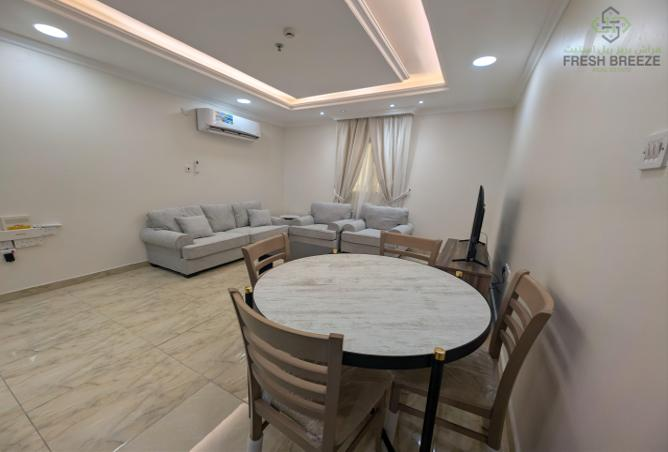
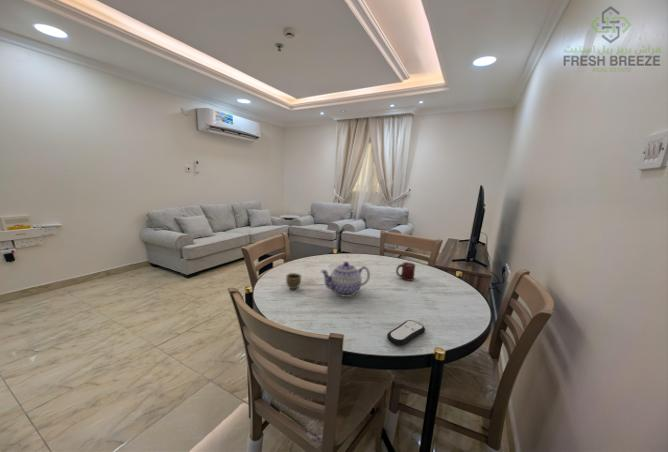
+ cup [395,261,416,282]
+ remote control [386,319,426,347]
+ teapot [319,261,371,298]
+ cup [285,272,303,290]
